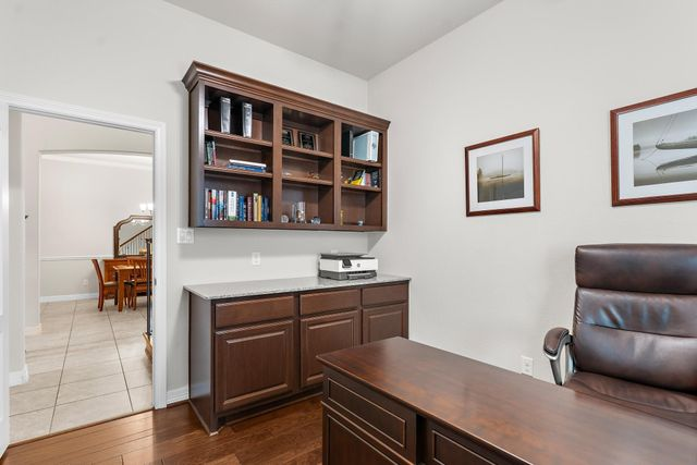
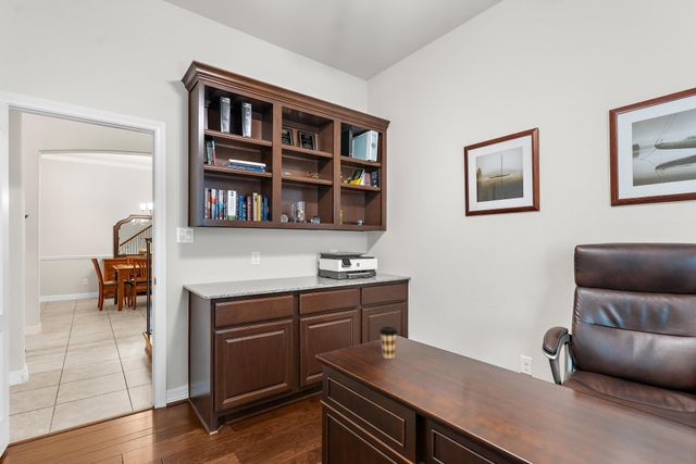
+ coffee cup [378,326,399,360]
